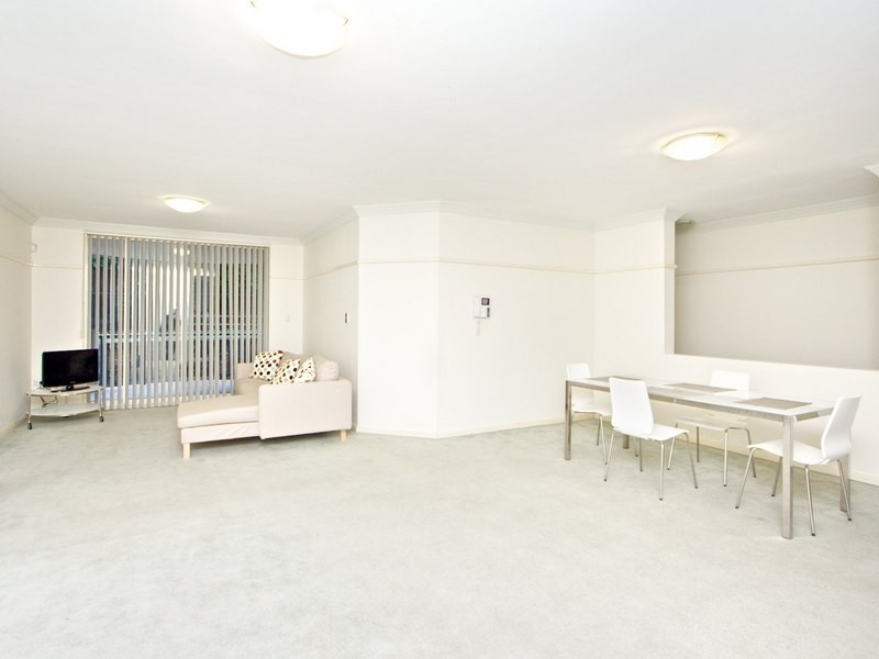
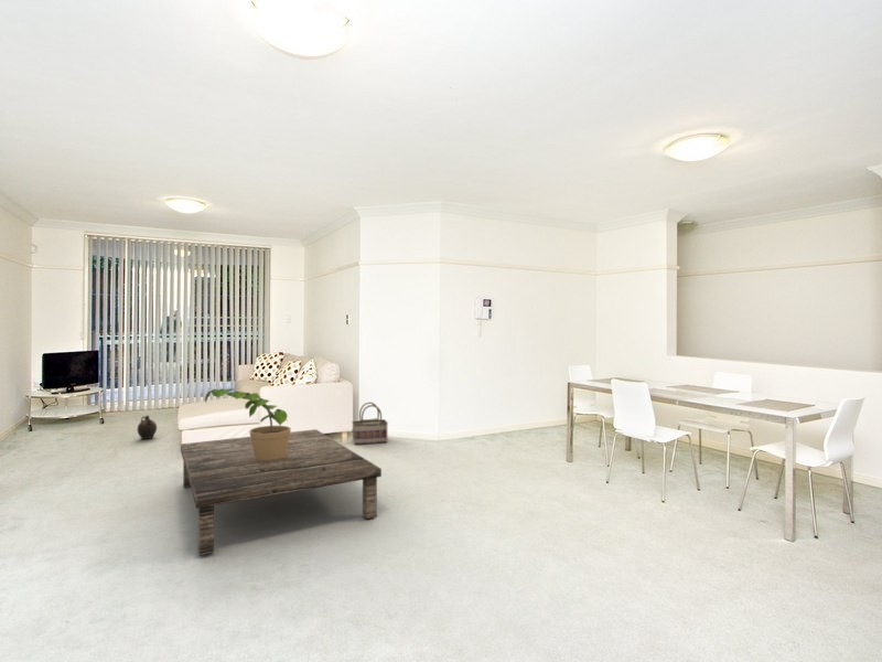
+ basket [351,402,389,446]
+ potted plant [204,387,292,460]
+ coffee table [180,428,383,556]
+ ceramic jug [137,415,158,440]
